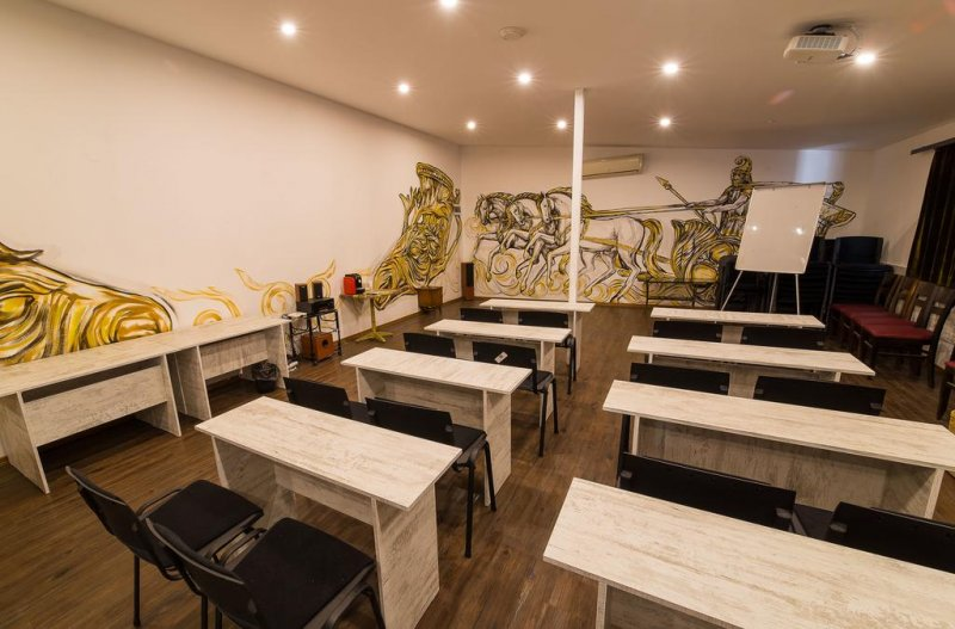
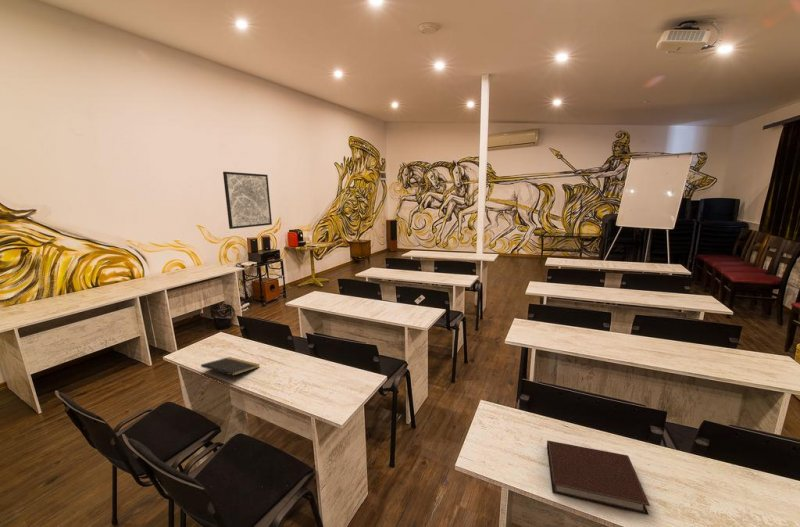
+ notebook [546,440,651,516]
+ wall art [222,171,273,230]
+ notepad [200,356,261,383]
